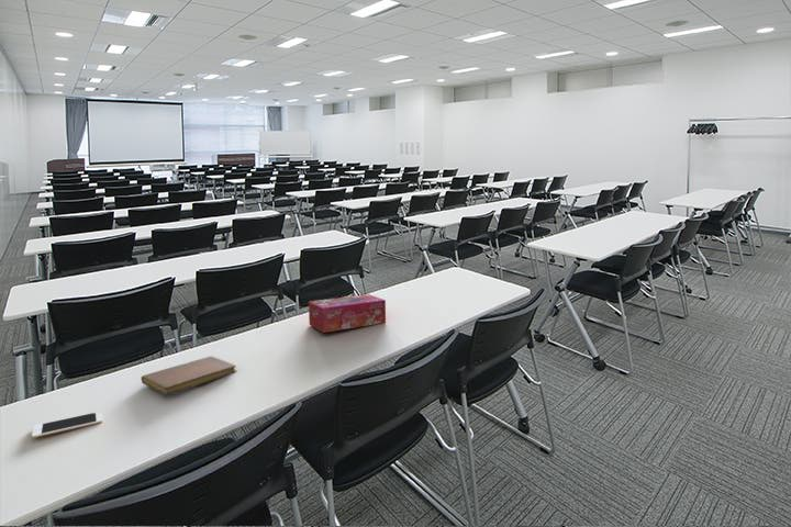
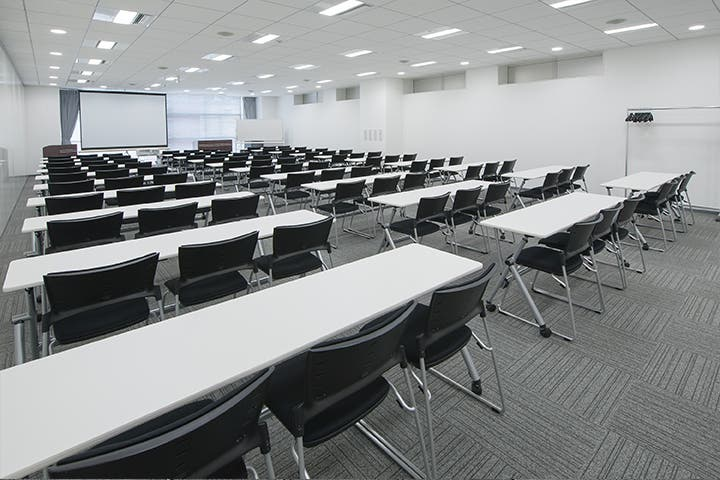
- tissue box [308,293,387,334]
- notebook [141,356,237,396]
- cell phone [31,412,103,439]
